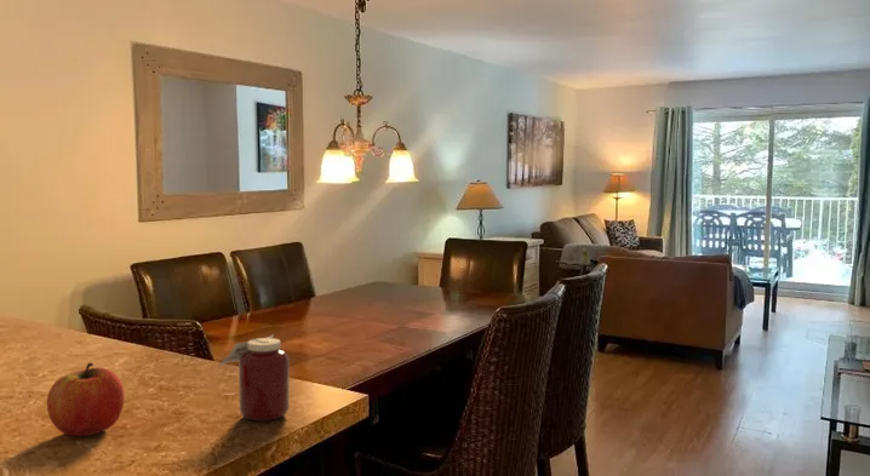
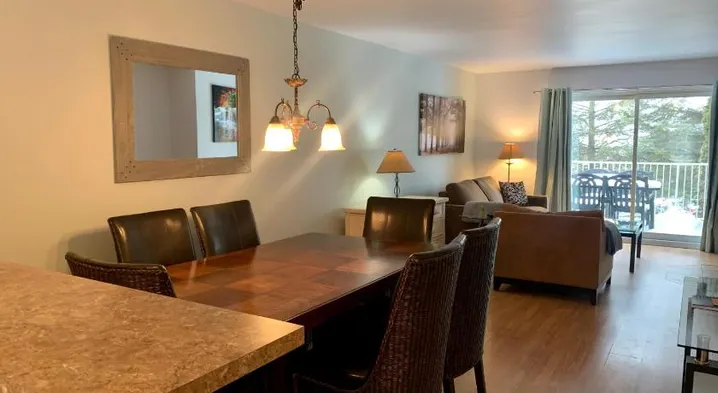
- apple [46,361,126,437]
- jar [218,333,291,421]
